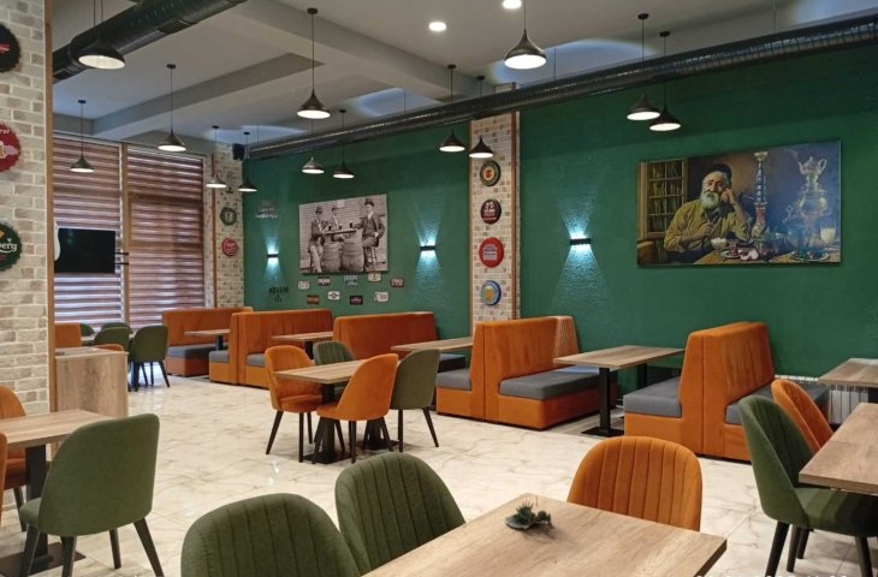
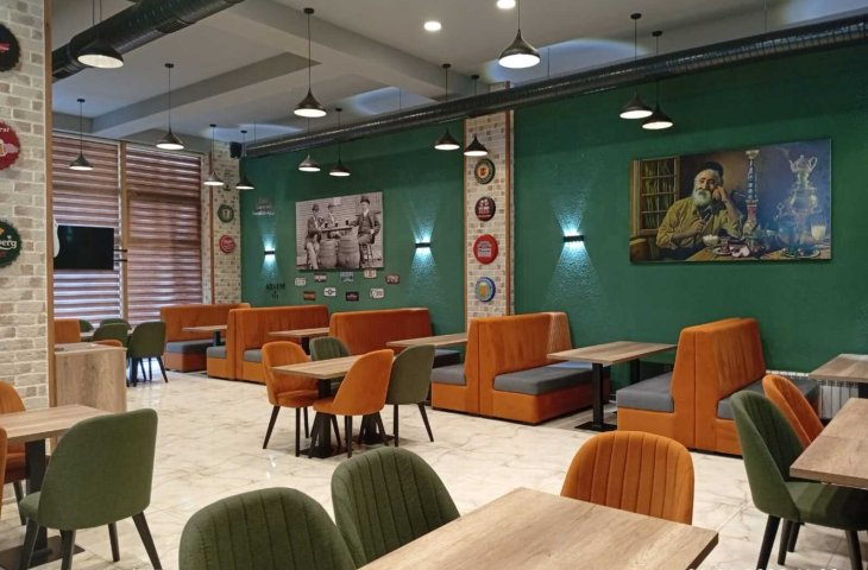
- succulent plant [504,495,557,530]
